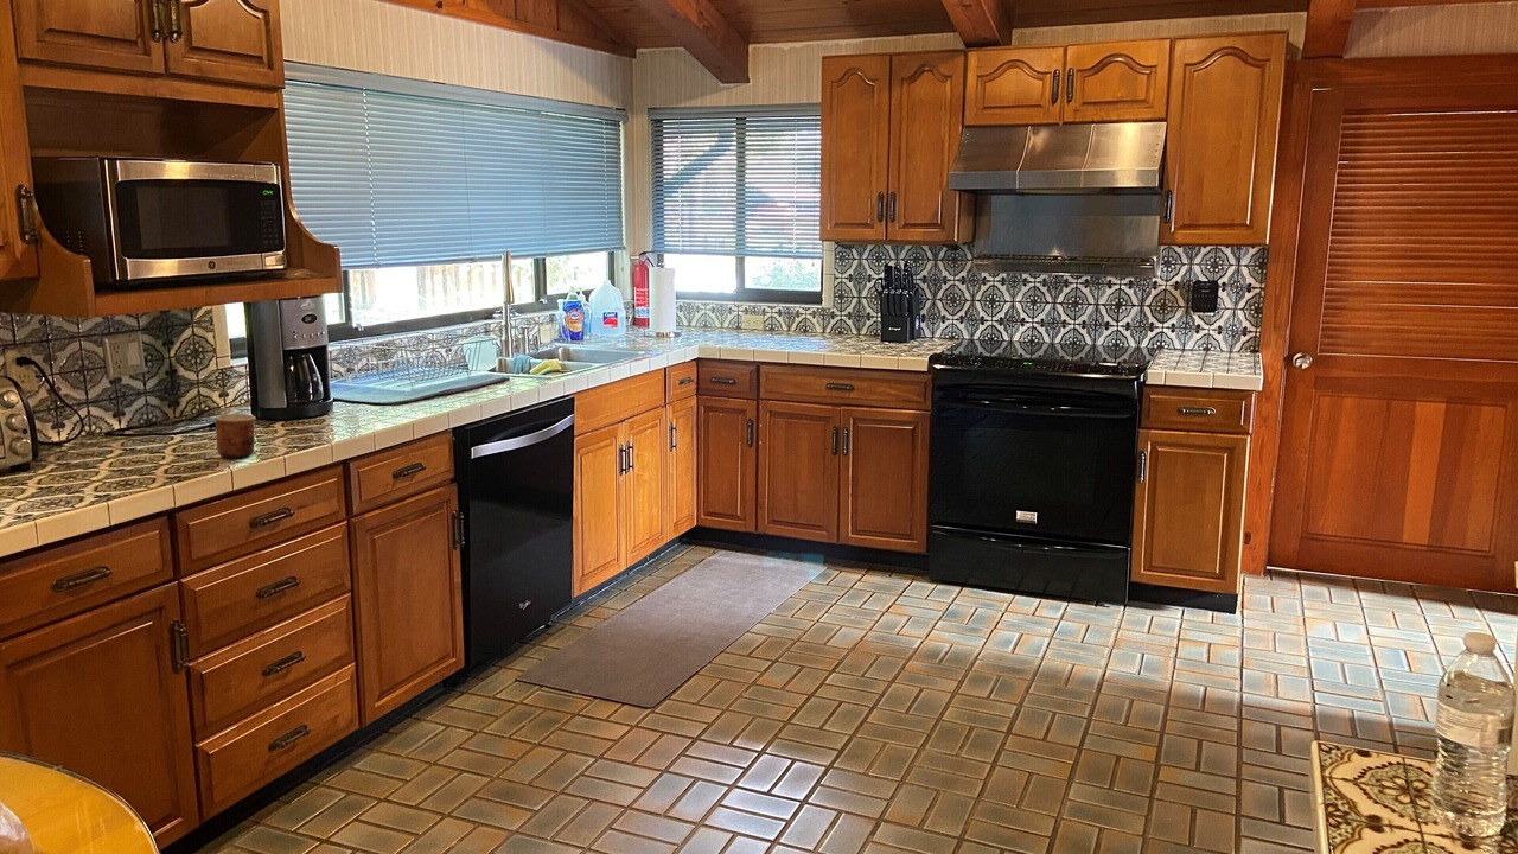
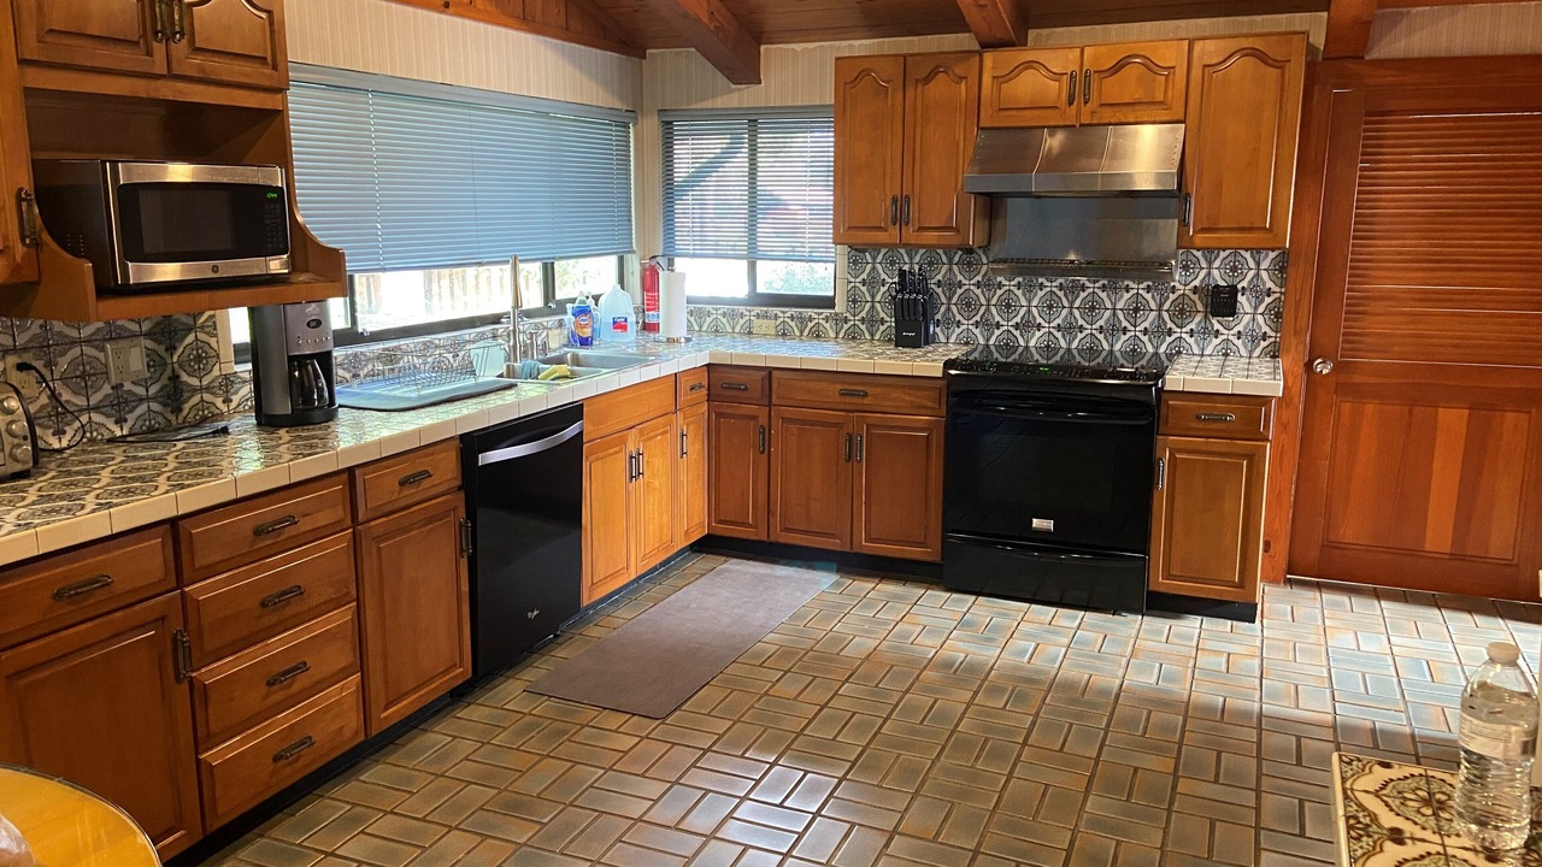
- cup [213,413,257,459]
